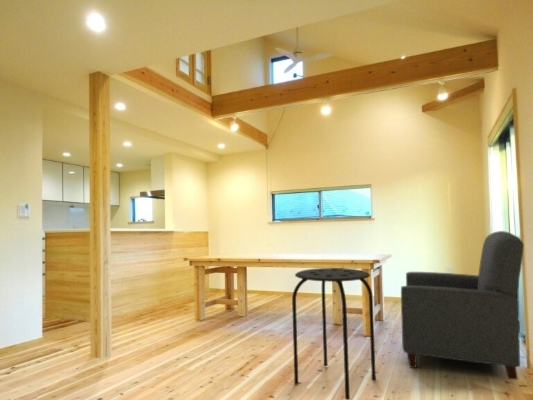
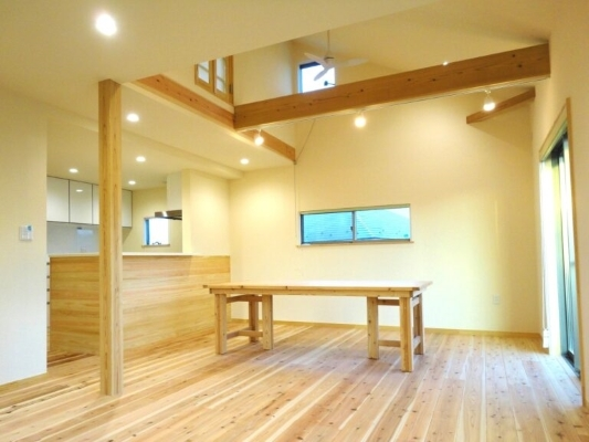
- stool [291,267,377,400]
- chair [400,230,525,381]
